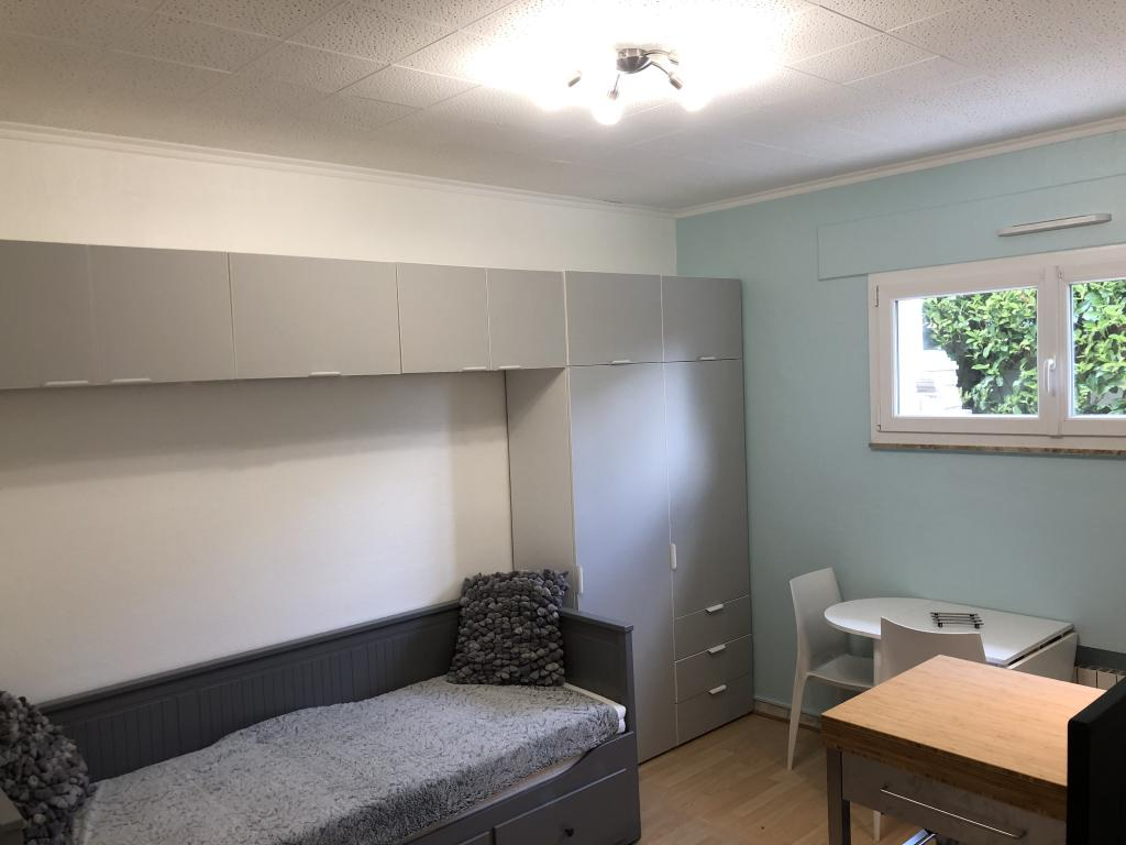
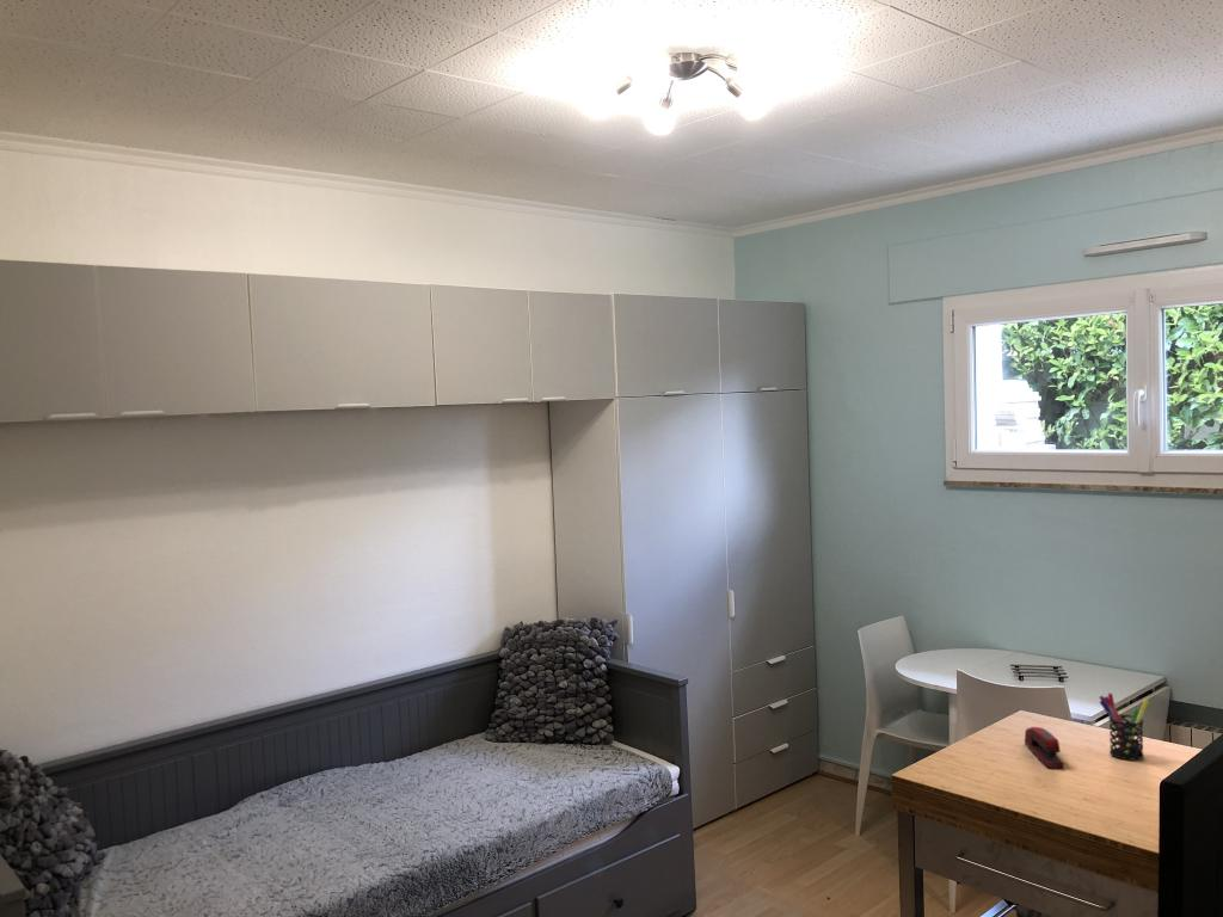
+ stapler [1024,726,1065,769]
+ pen holder [1099,693,1150,761]
